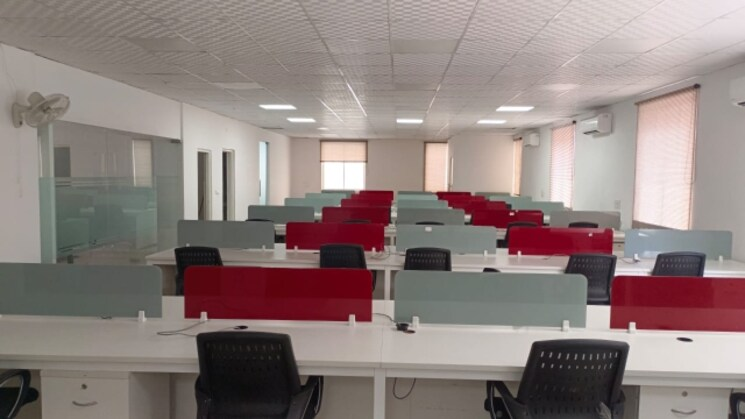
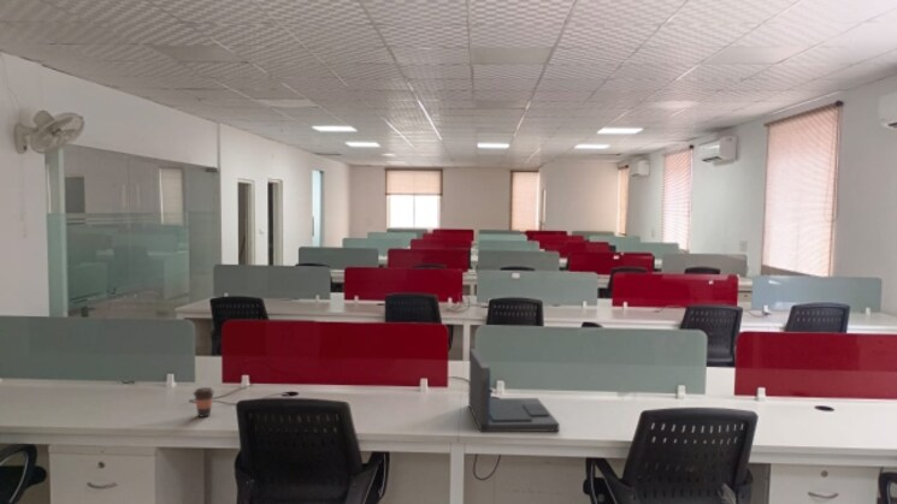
+ laptop [467,348,561,433]
+ coffee cup [191,386,216,419]
